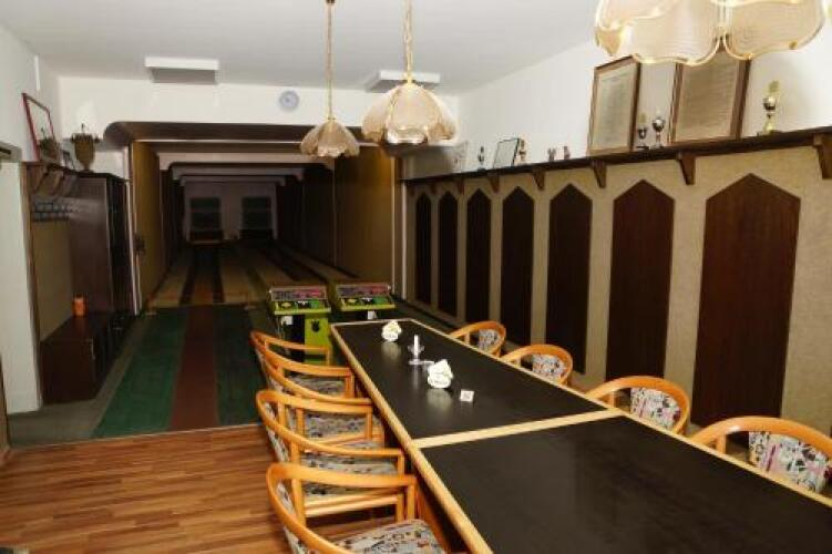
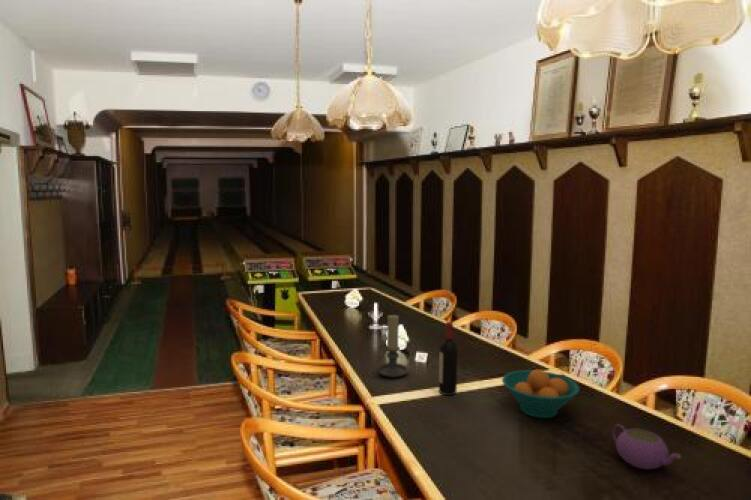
+ candle holder [371,314,410,379]
+ fruit bowl [501,368,581,419]
+ teapot [611,423,682,470]
+ wine bottle [438,321,459,396]
